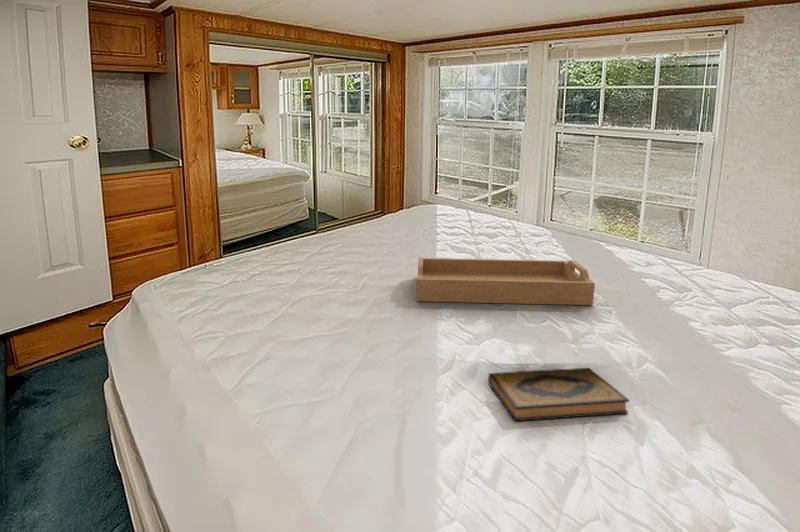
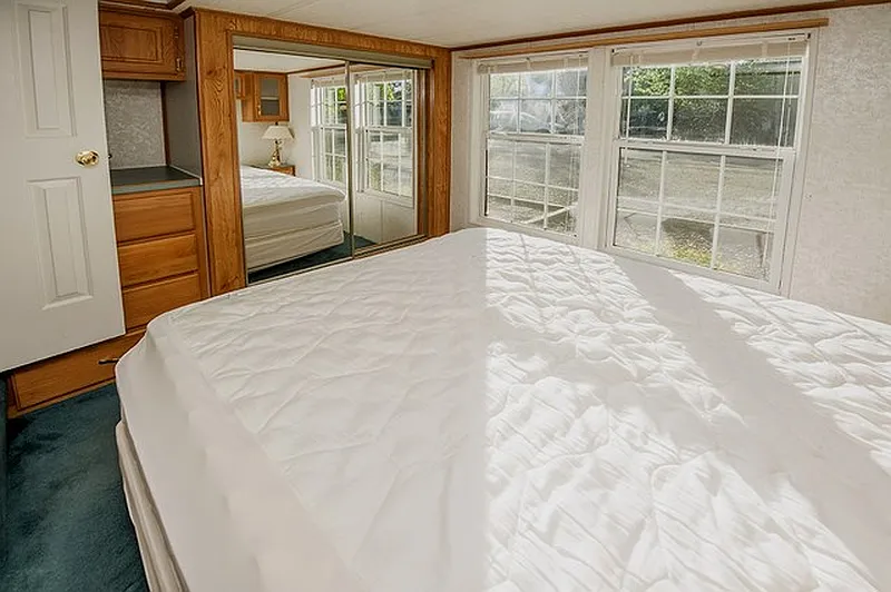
- hardback book [487,367,631,422]
- serving tray [416,256,596,306]
